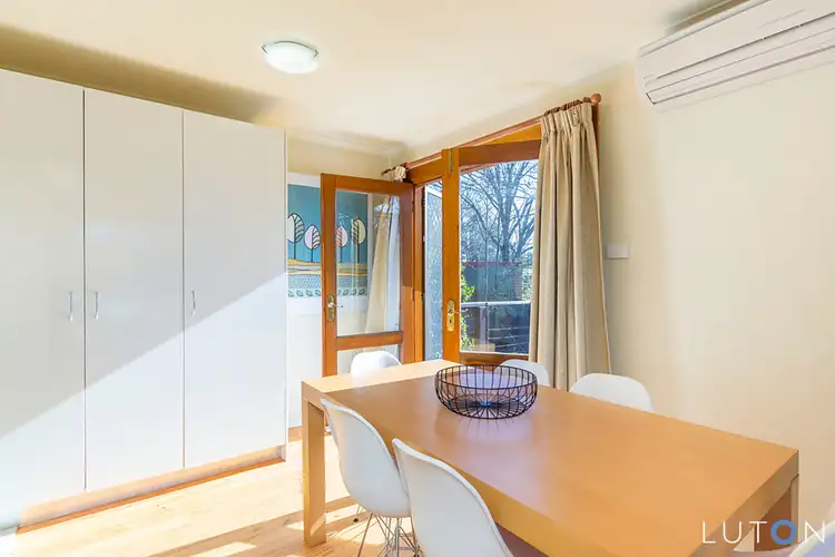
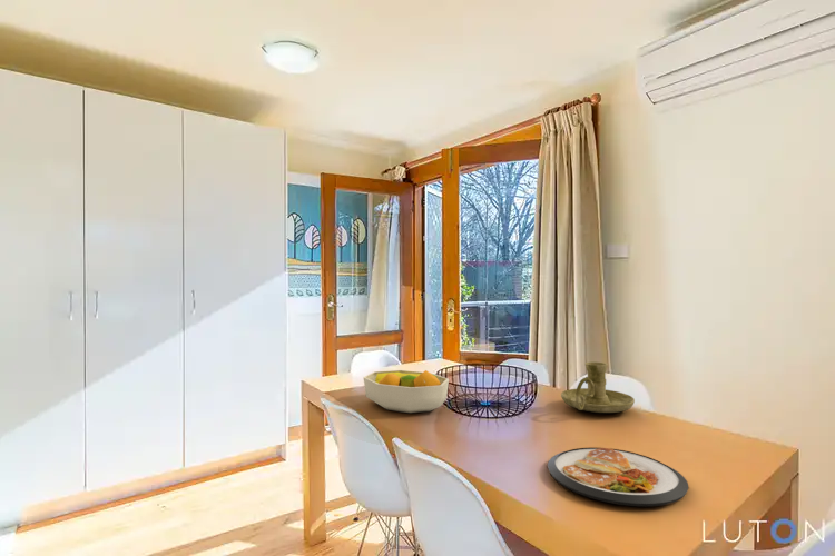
+ candle holder [560,361,636,414]
+ dish [547,447,689,507]
+ fruit bowl [363,369,450,414]
